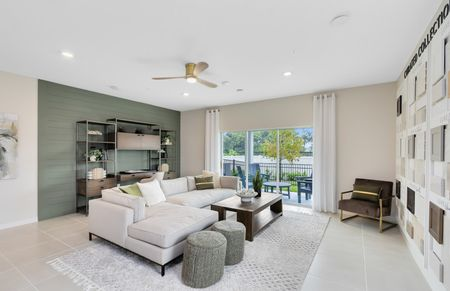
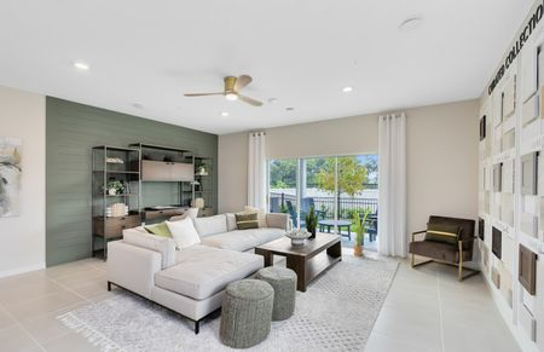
+ house plant [351,207,375,256]
